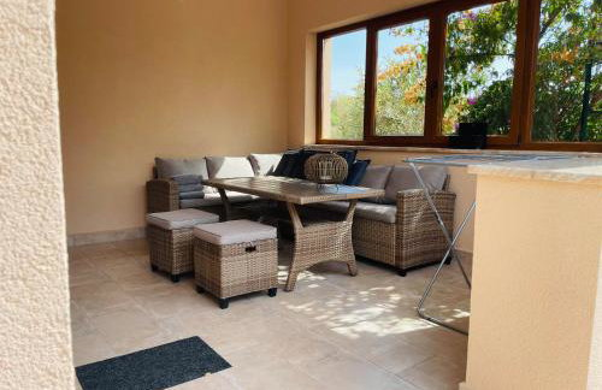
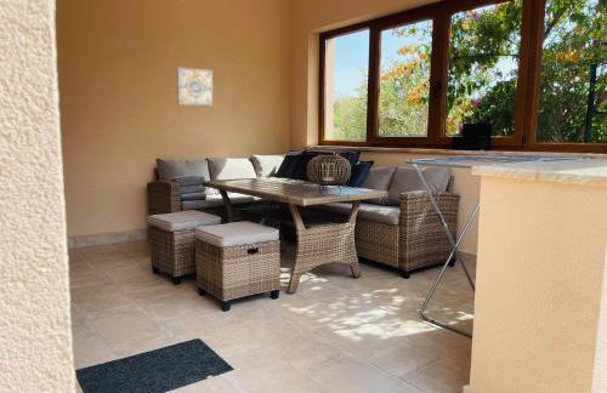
+ wall art [176,66,214,108]
